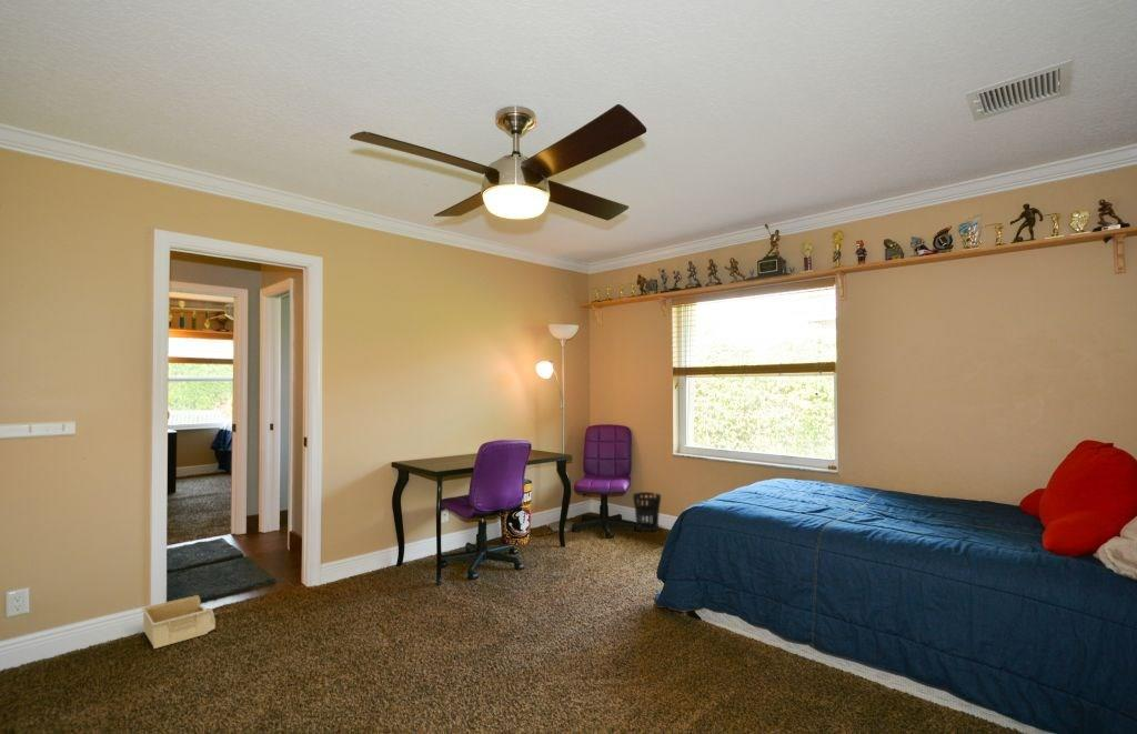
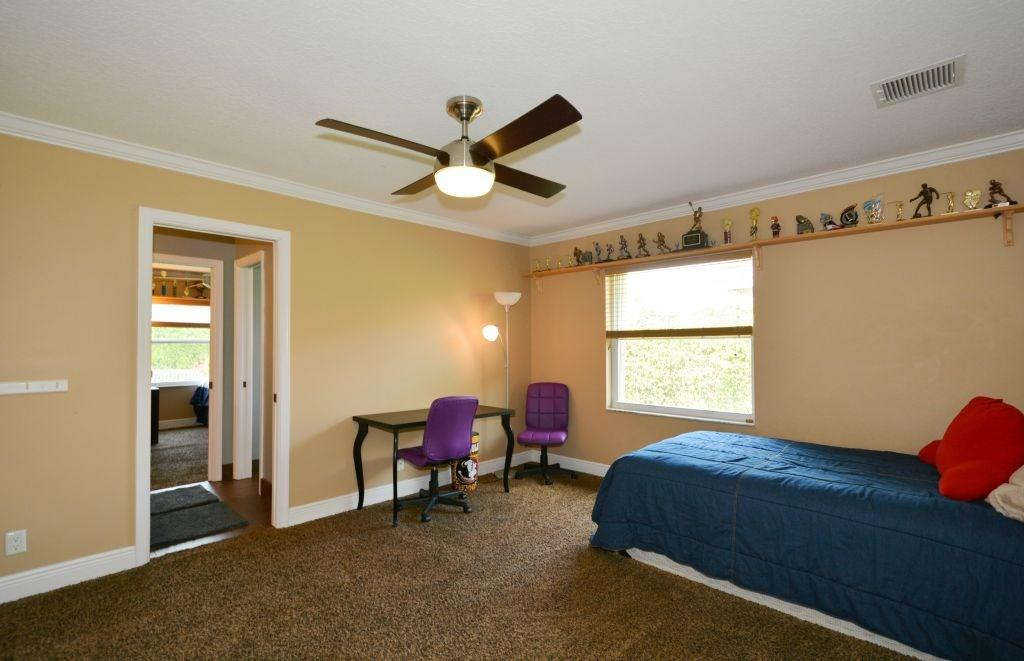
- wastebasket [632,491,662,532]
- storage bin [141,594,217,650]
